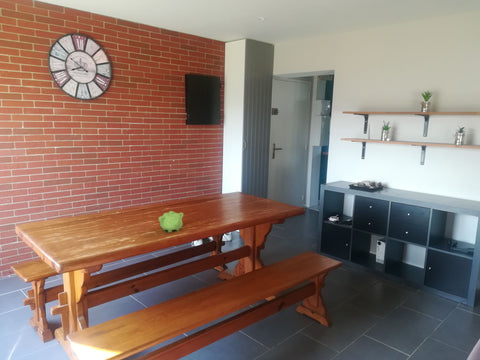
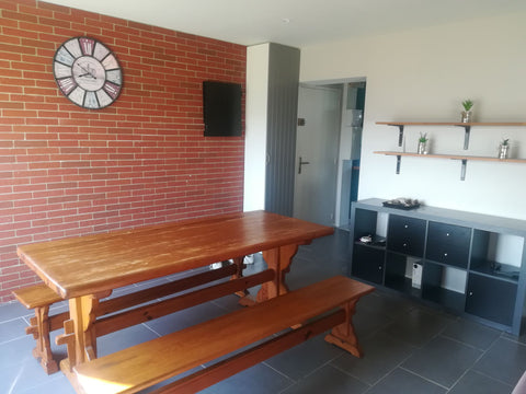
- teapot [158,210,184,233]
